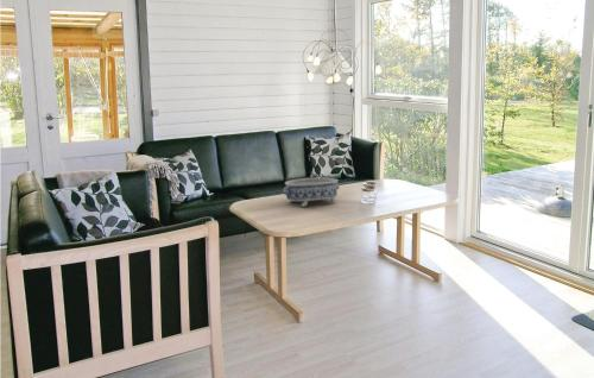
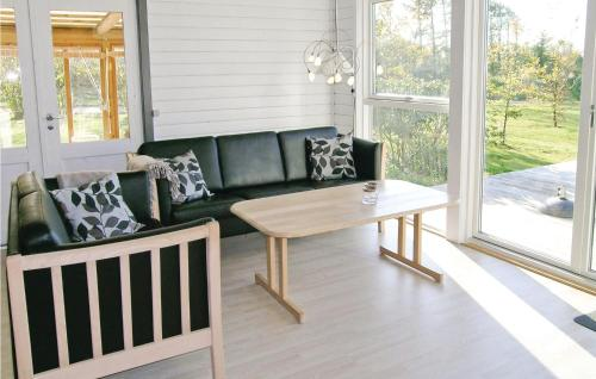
- decorative bowl [282,177,341,208]
